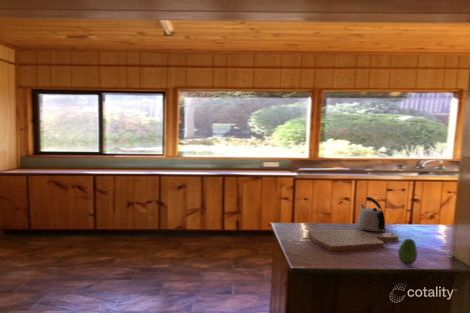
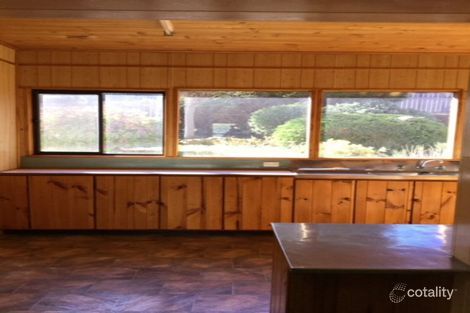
- kettle [356,196,387,233]
- cutting board [307,229,400,252]
- fruit [397,238,418,266]
